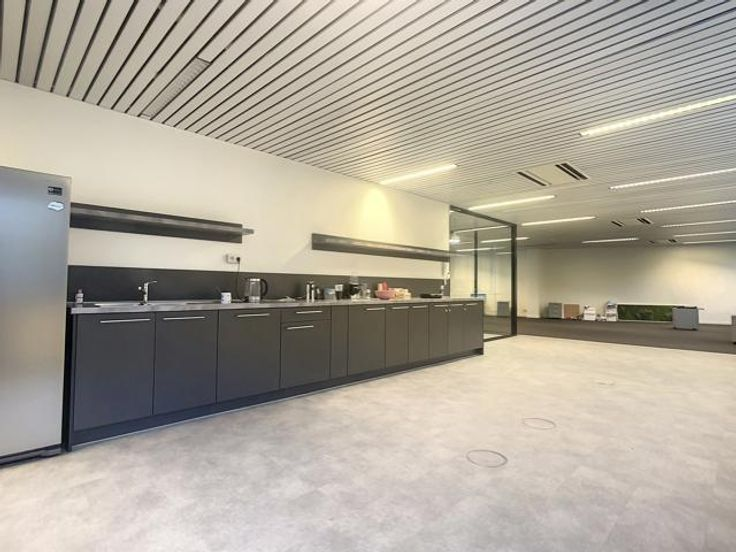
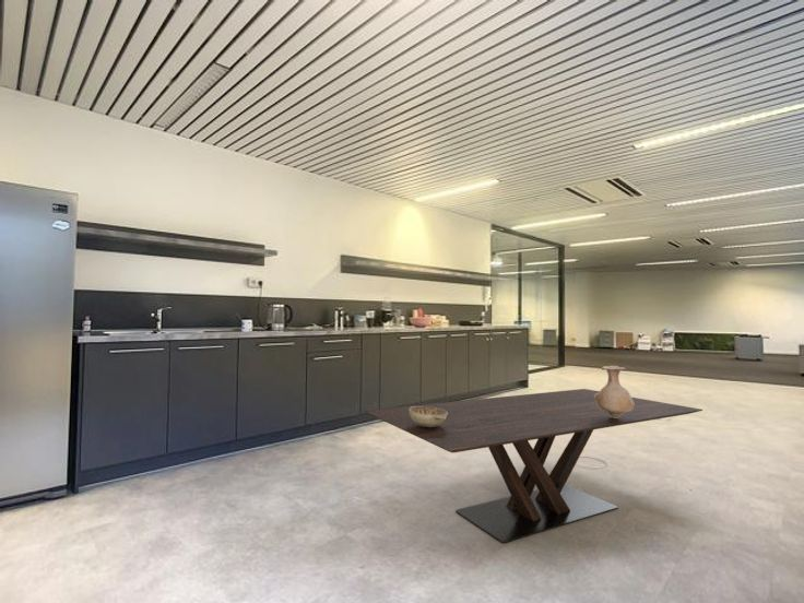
+ decorative bowl [409,405,448,427]
+ vase [594,365,635,418]
+ dining table [363,388,704,544]
